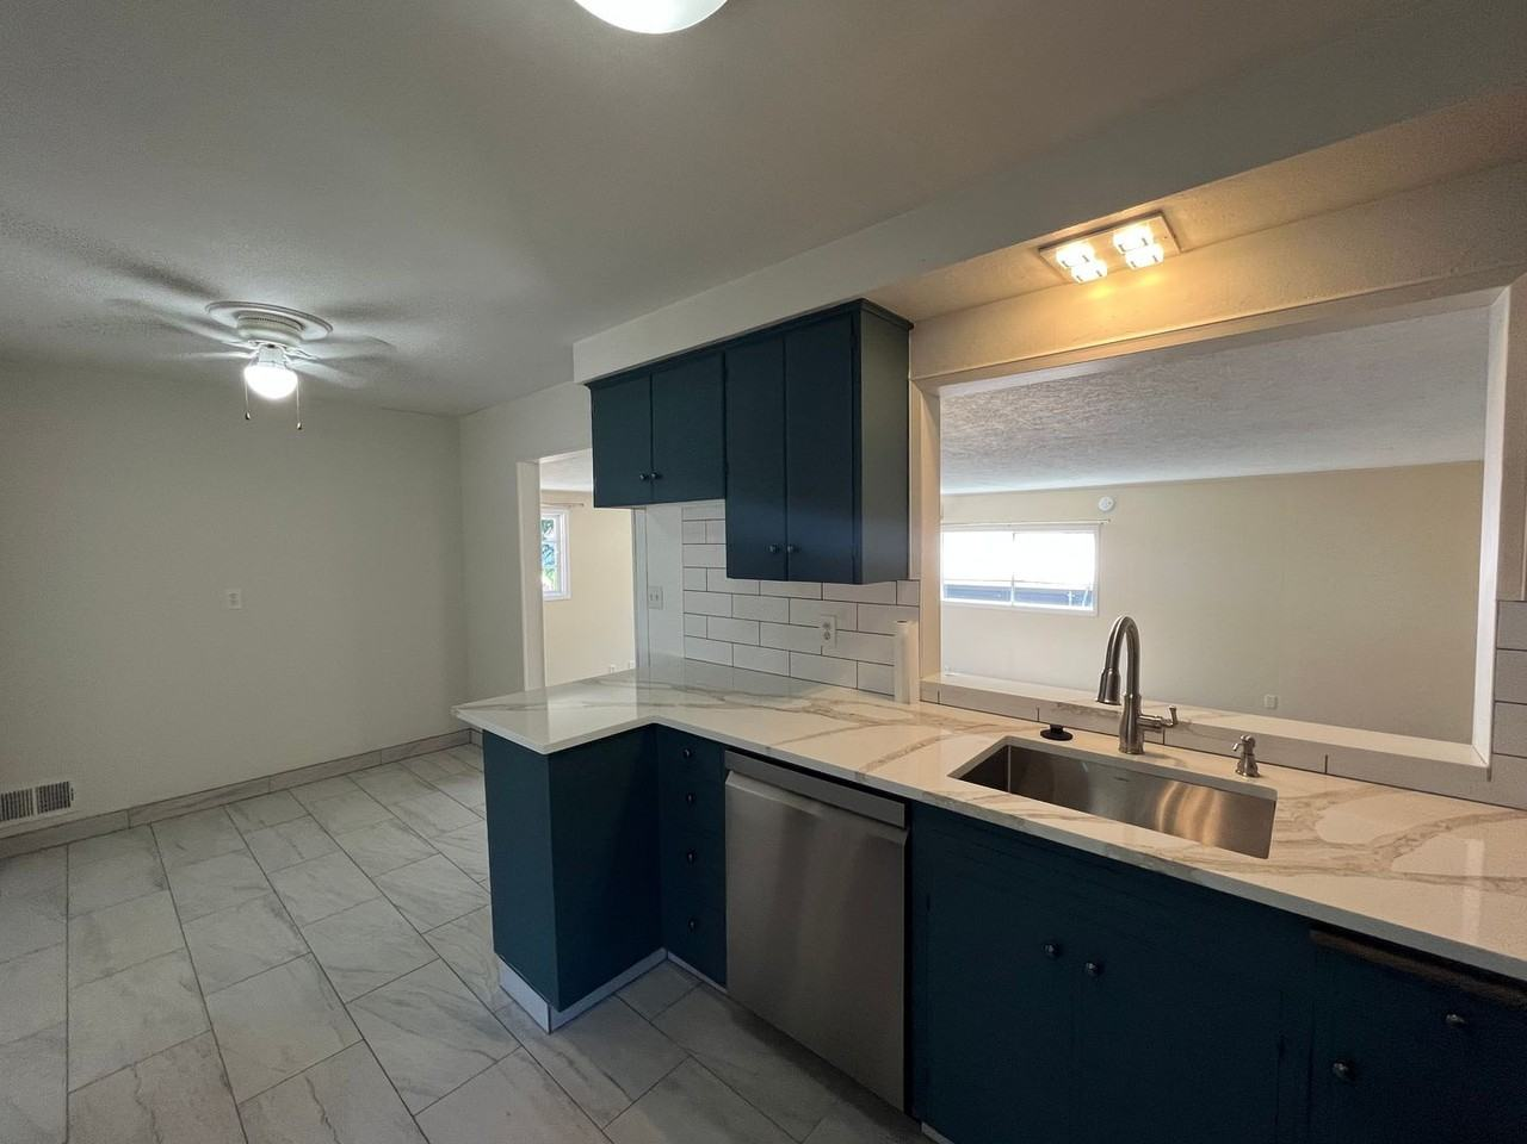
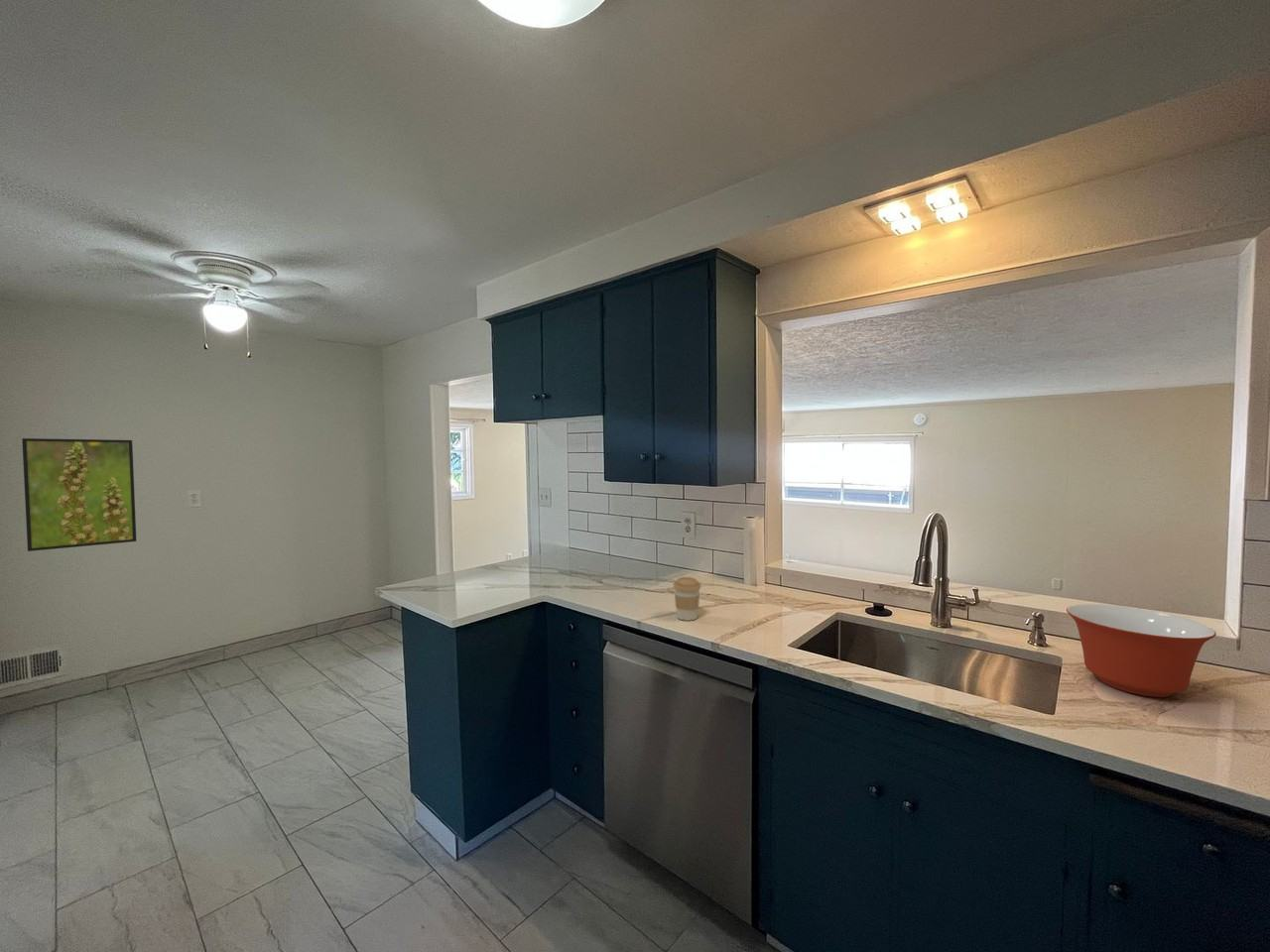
+ coffee cup [673,576,701,622]
+ mixing bowl [1066,603,1217,698]
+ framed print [21,437,137,552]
